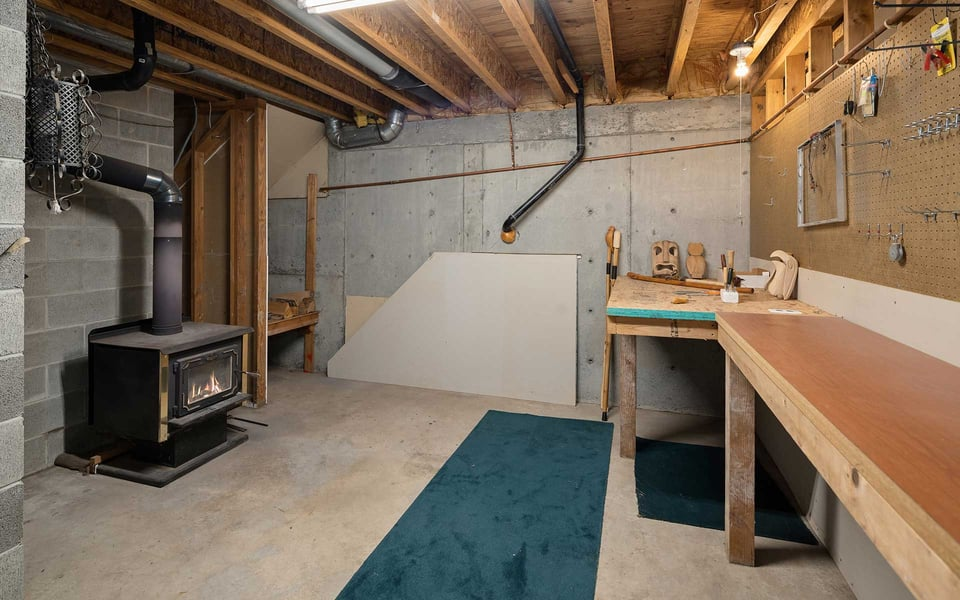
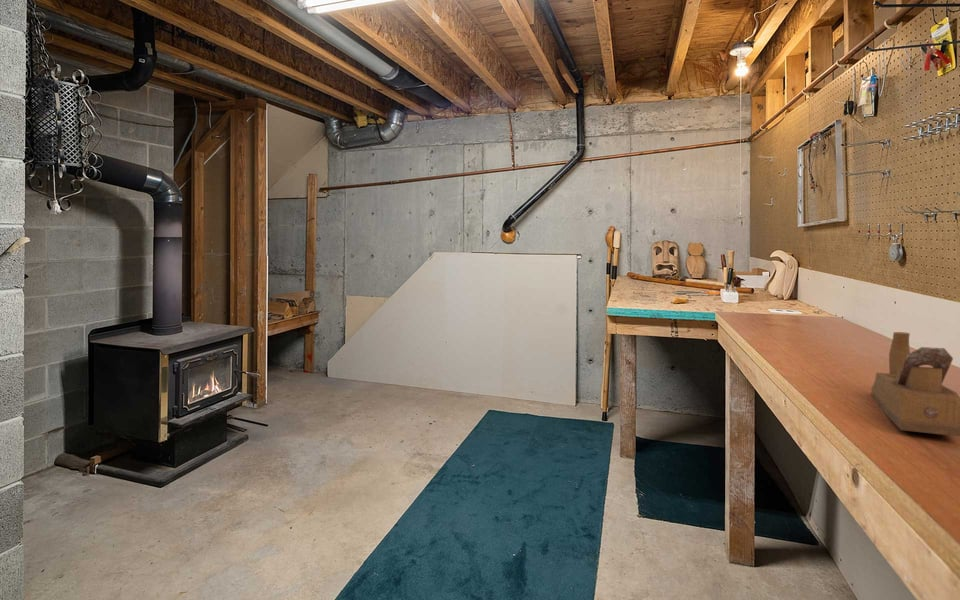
+ hand plane [871,331,960,437]
